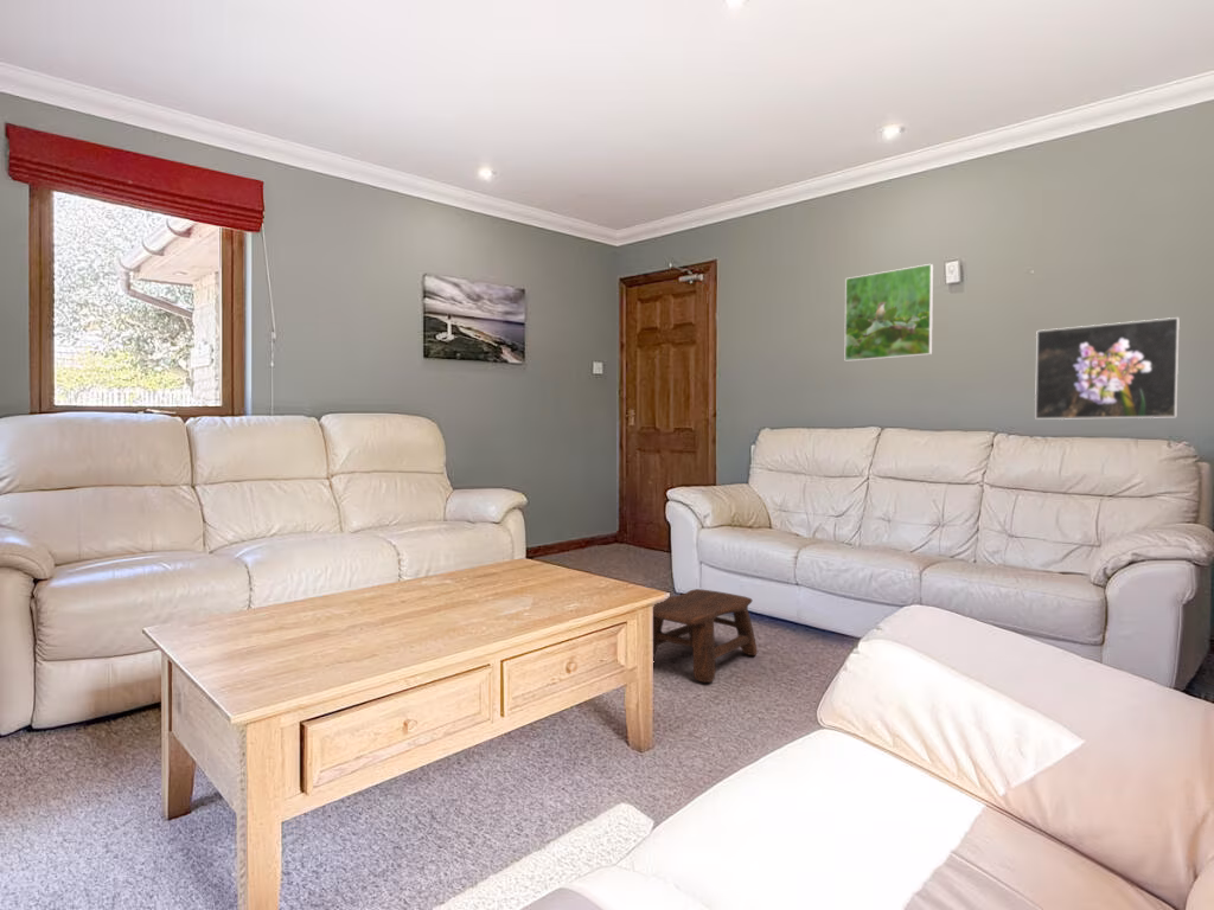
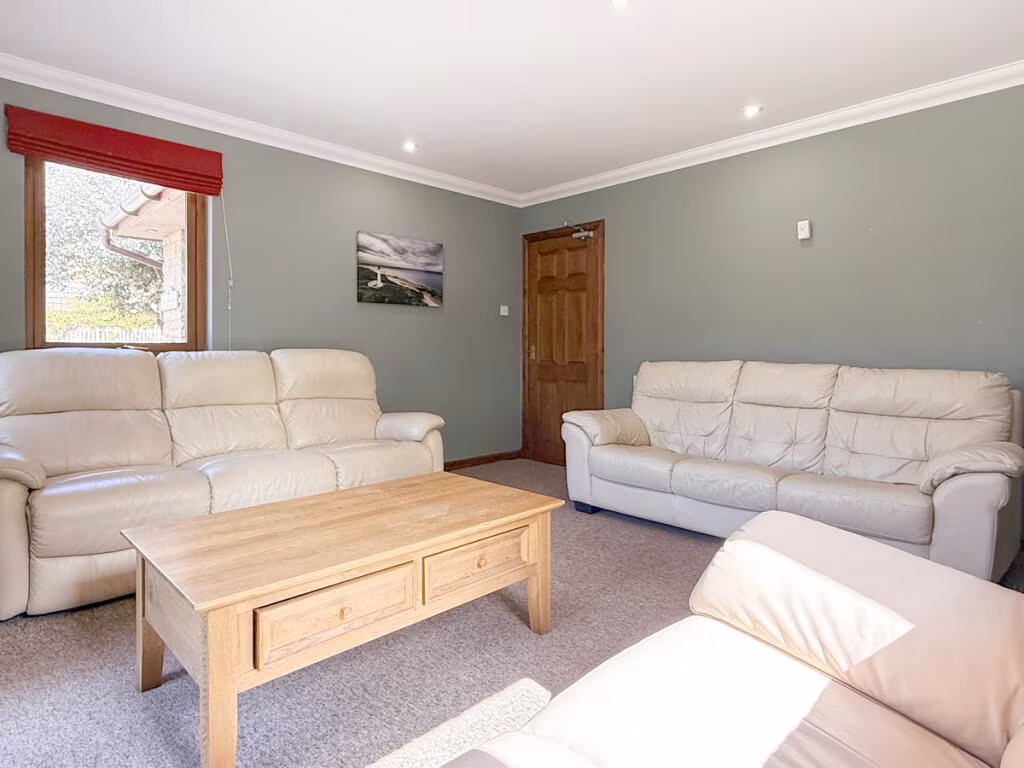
- stool [652,588,758,684]
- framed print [844,263,934,363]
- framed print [1034,316,1181,421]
